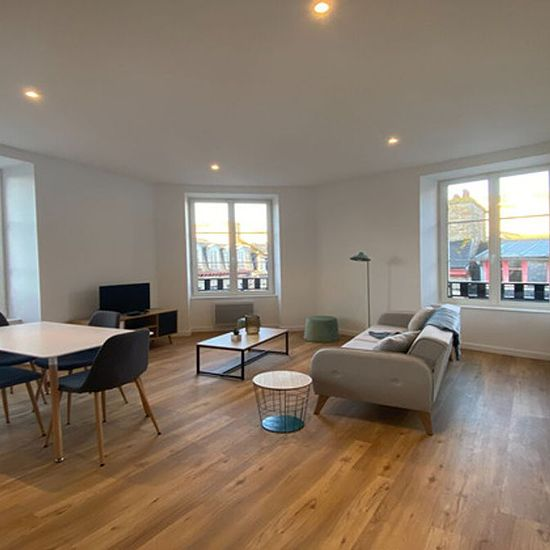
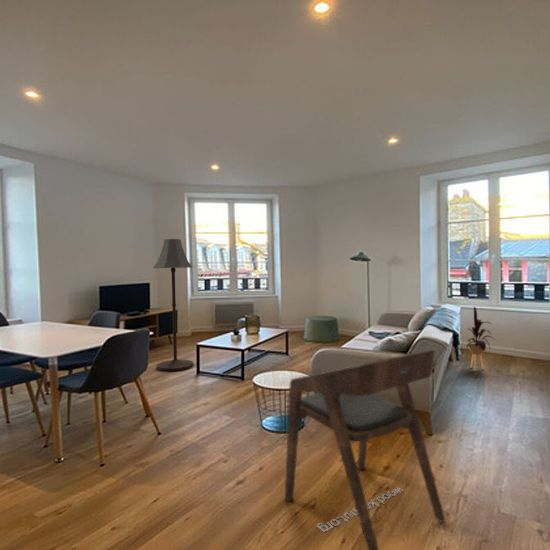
+ armchair [284,348,447,550]
+ house plant [466,306,497,372]
+ floor lamp [152,238,194,372]
